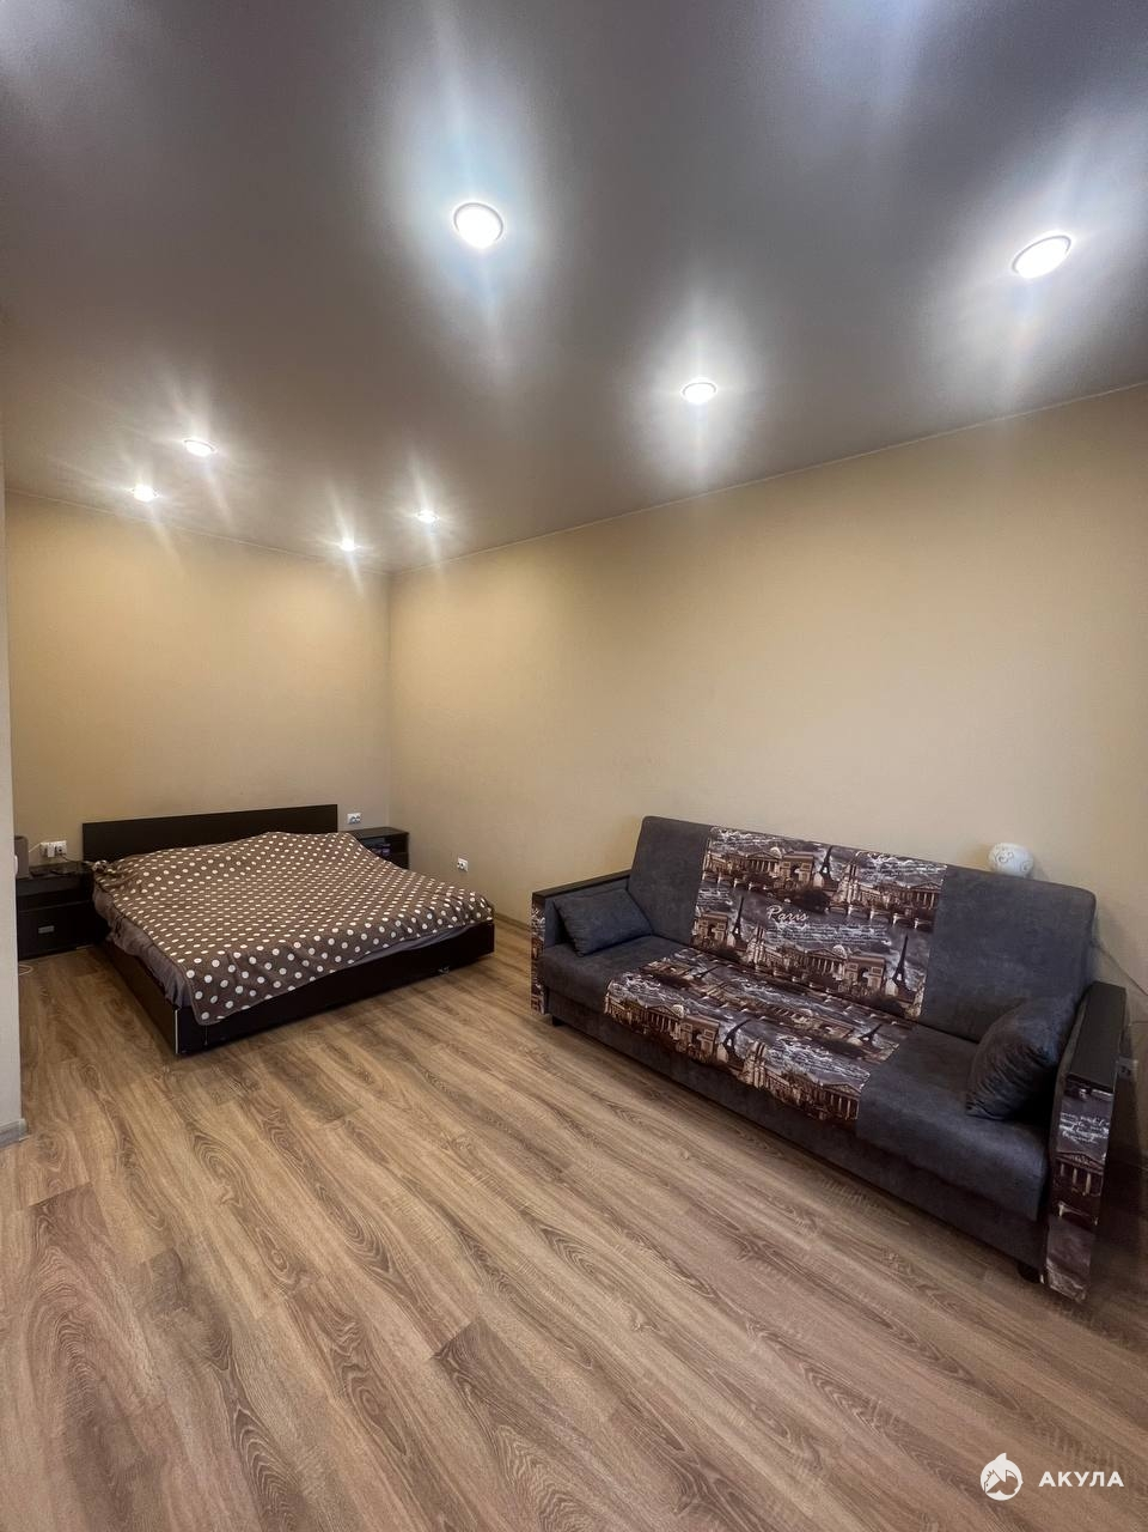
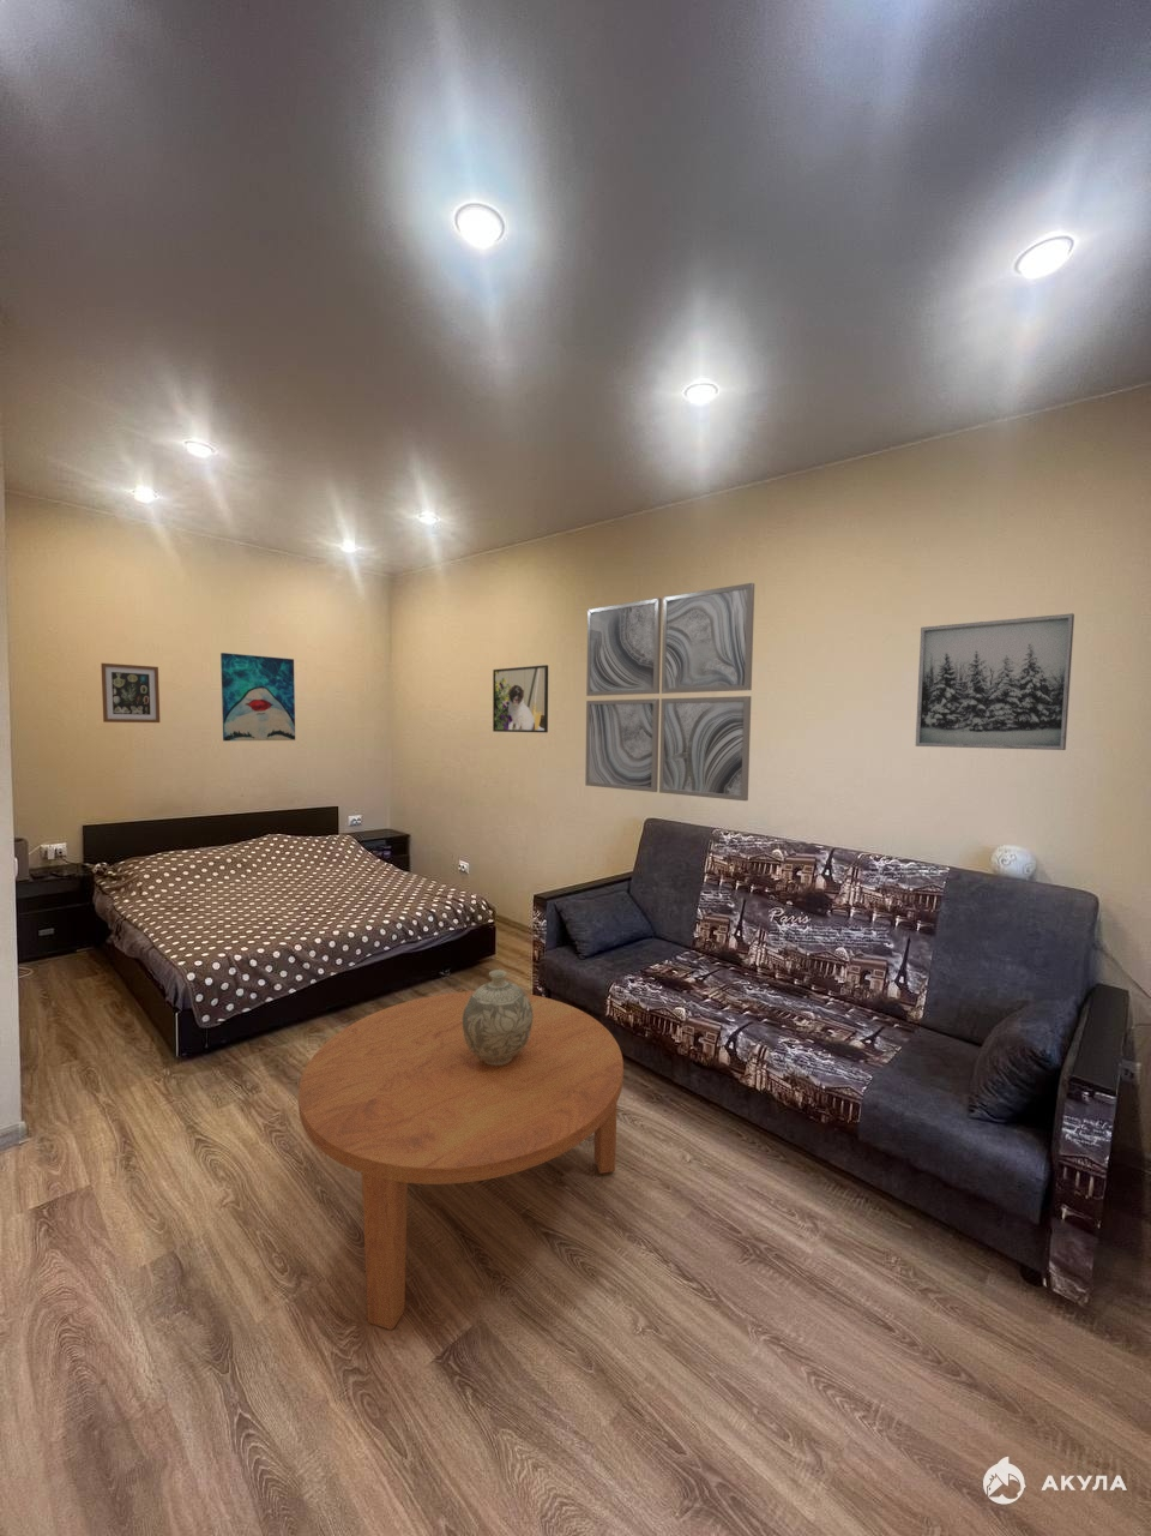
+ wall art [219,652,296,741]
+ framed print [492,664,549,733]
+ decorative vase [463,969,532,1066]
+ wall art [99,663,161,723]
+ wall art [915,612,1076,751]
+ wall art [584,582,756,802]
+ coffee table [297,991,625,1330]
